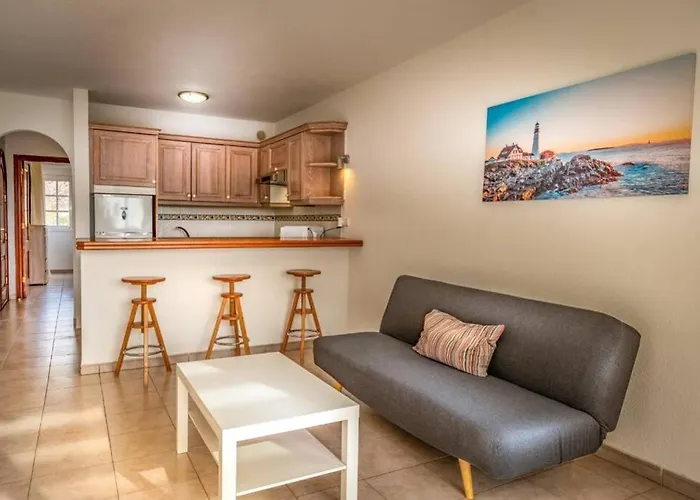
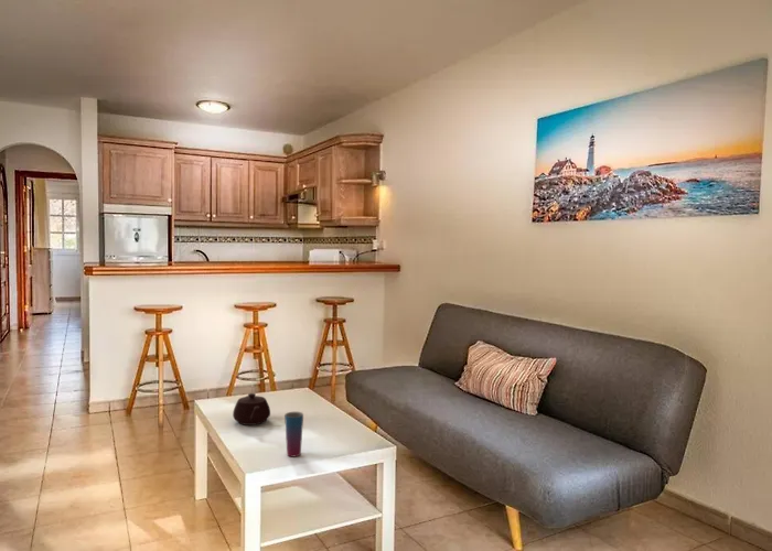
+ cup [283,411,304,458]
+ teapot [232,392,271,426]
